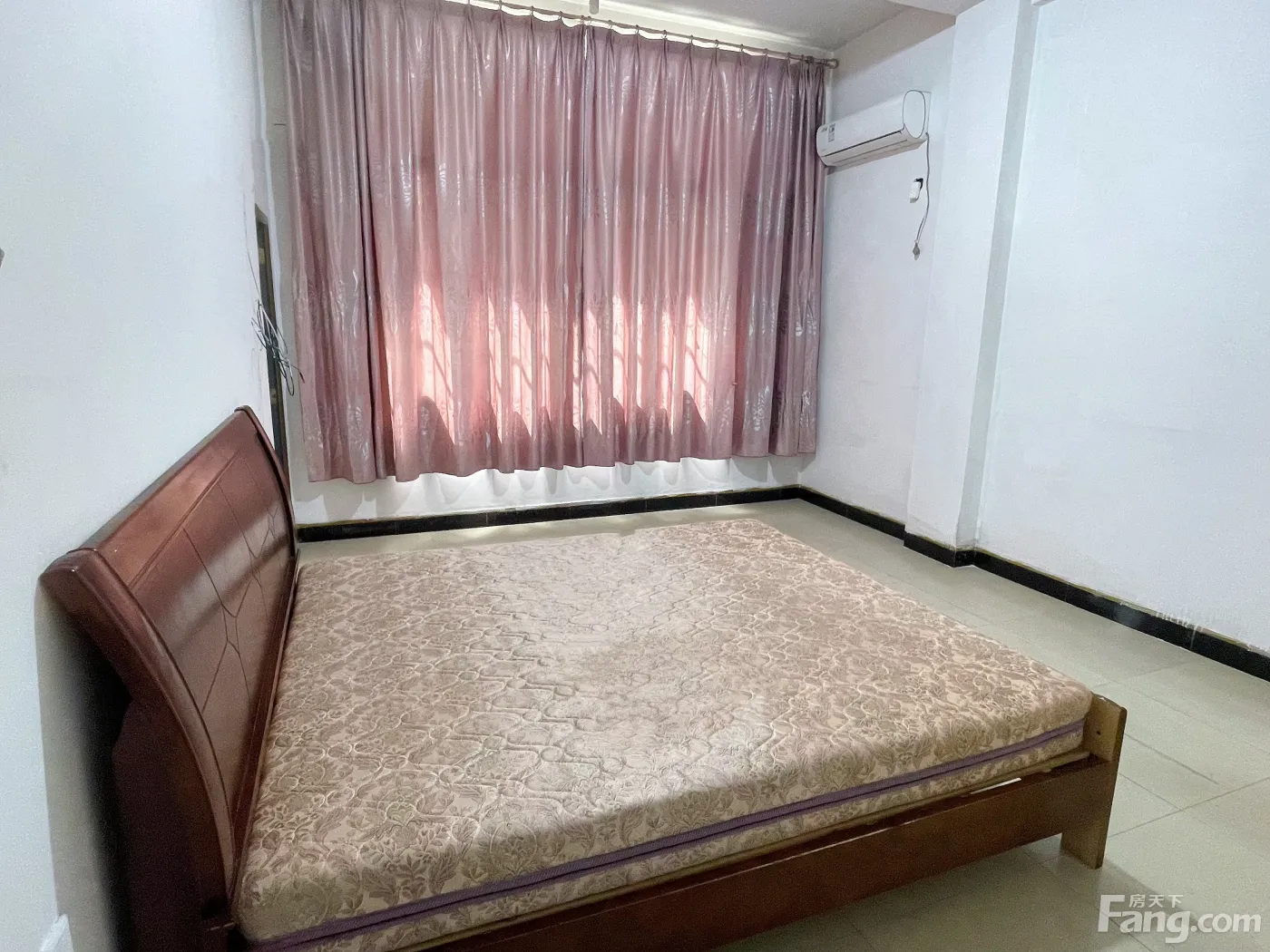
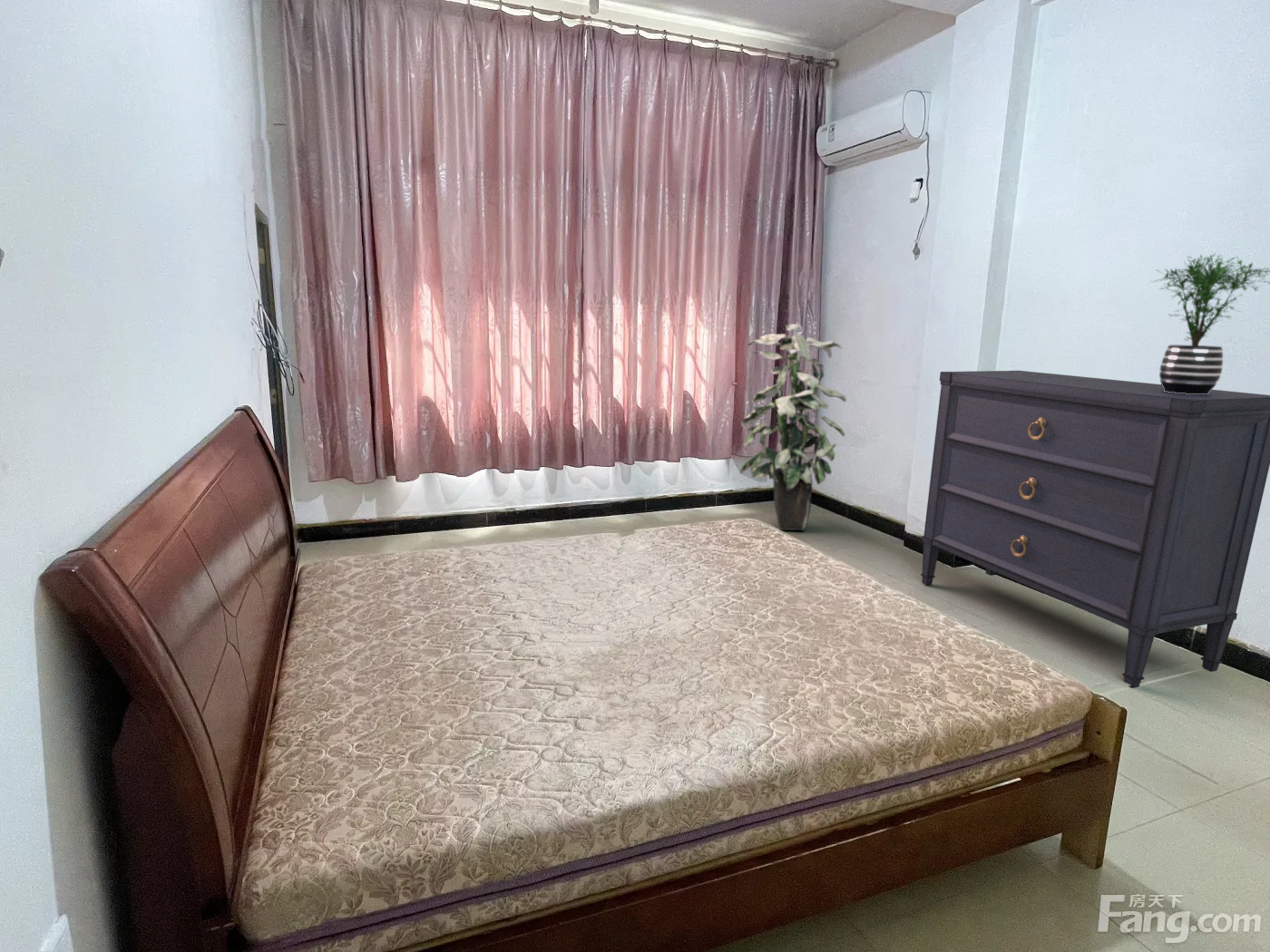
+ potted plant [1148,253,1270,394]
+ dresser [920,370,1270,689]
+ indoor plant [739,323,847,531]
